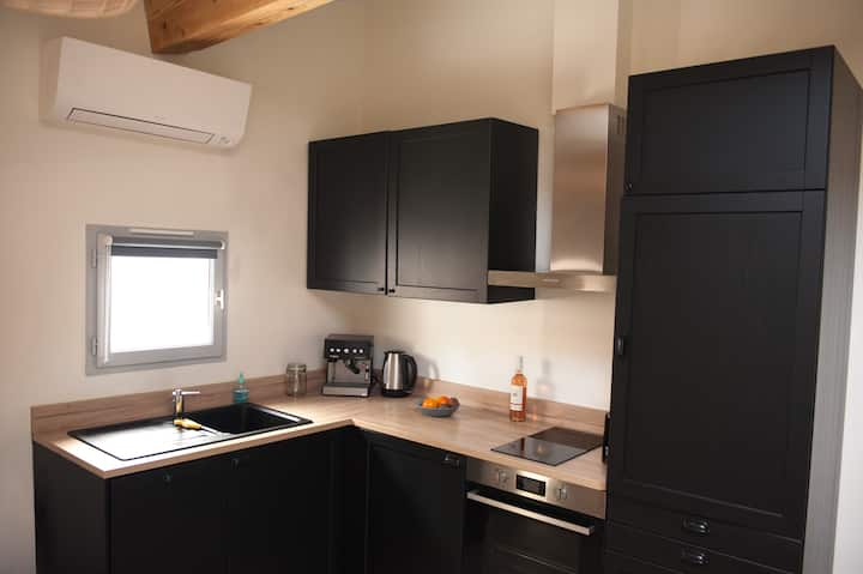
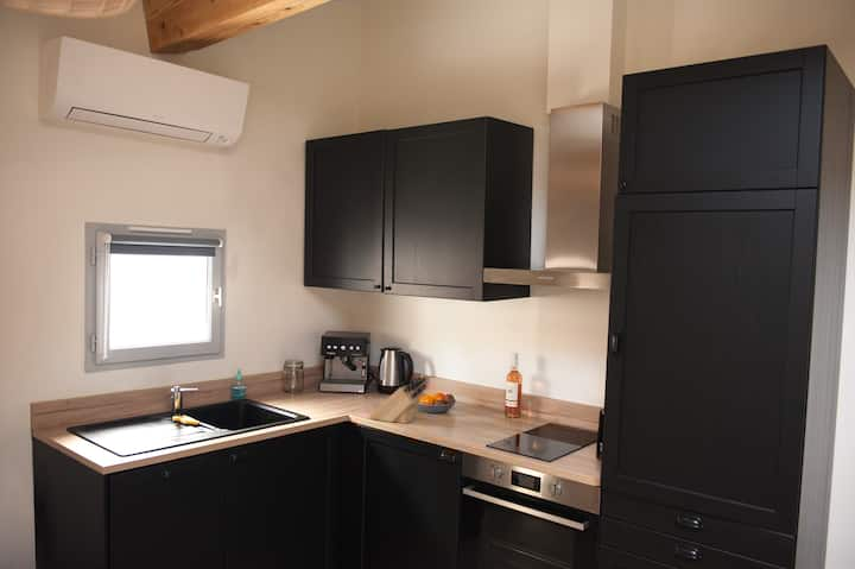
+ knife block [368,375,428,425]
